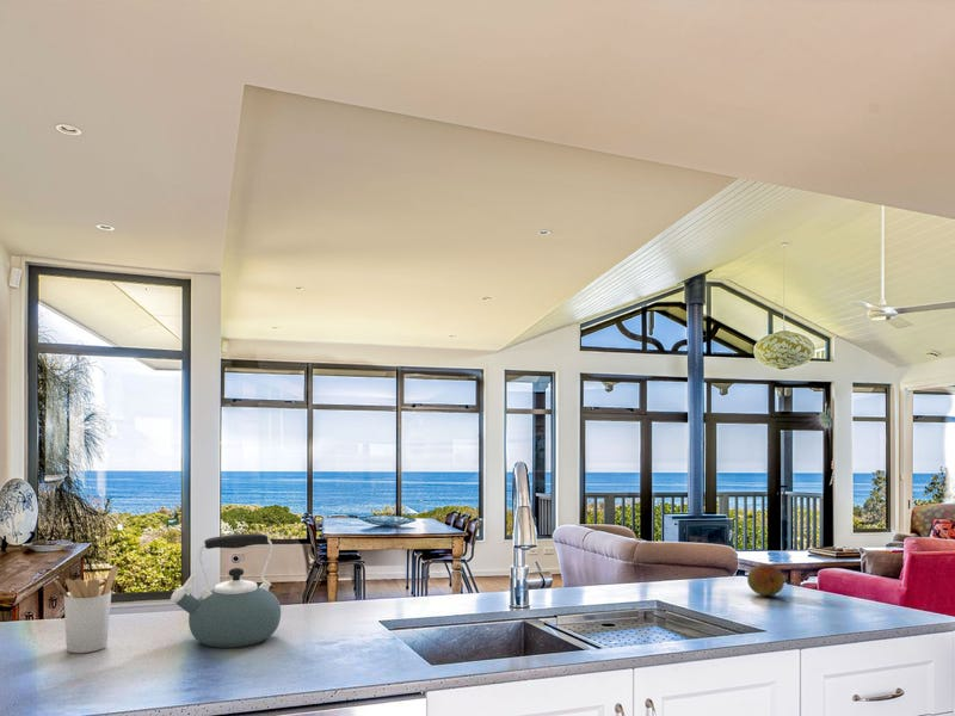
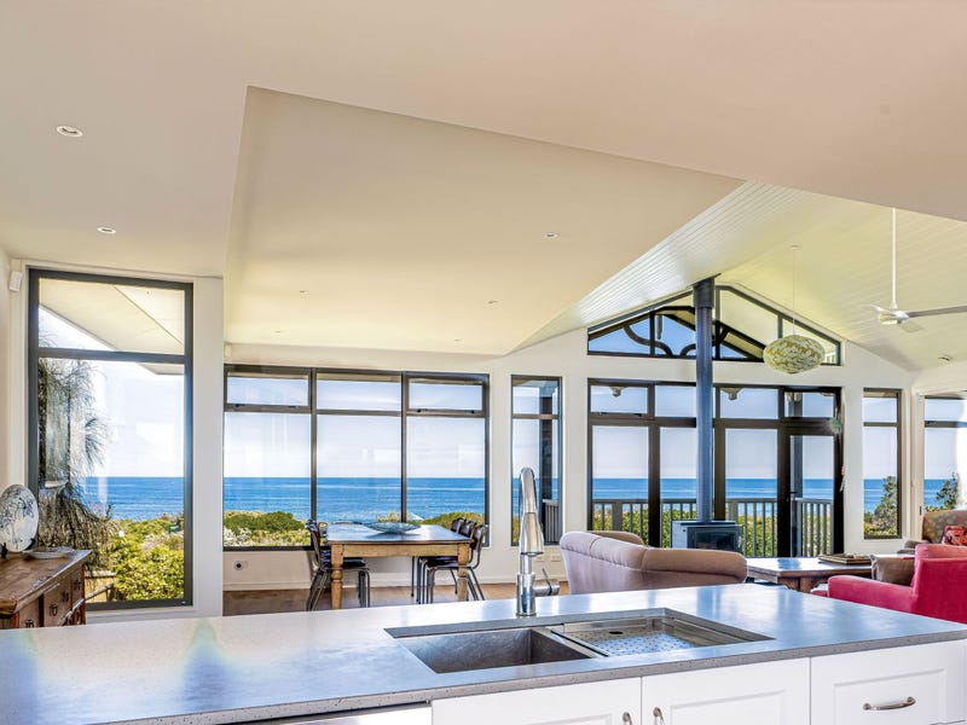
- fruit [746,563,785,597]
- utensil holder [54,564,118,654]
- kettle [170,532,282,649]
